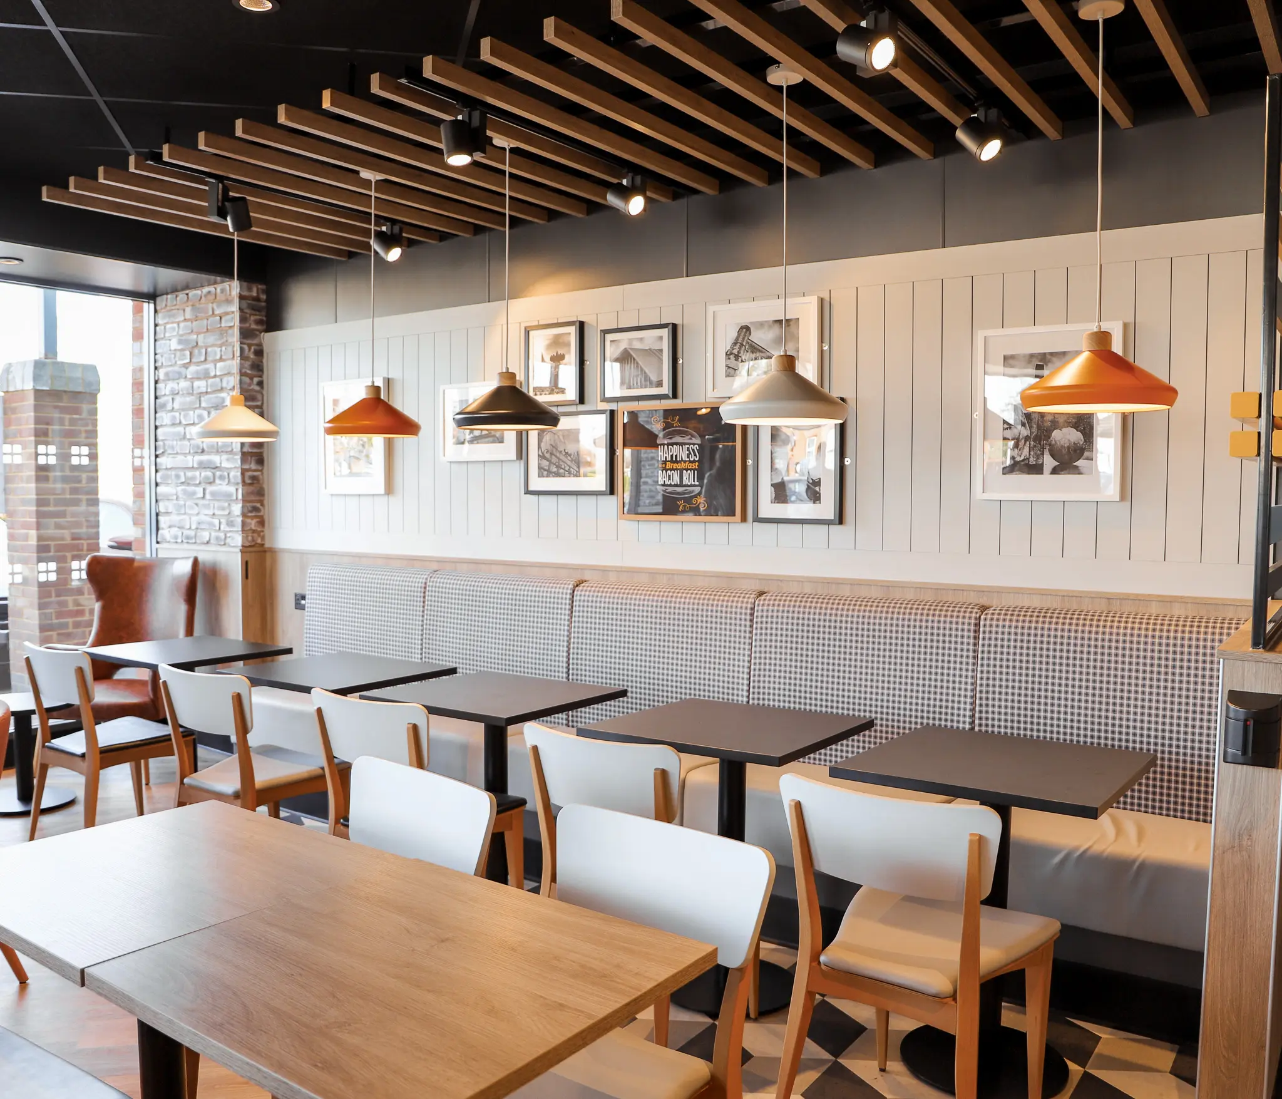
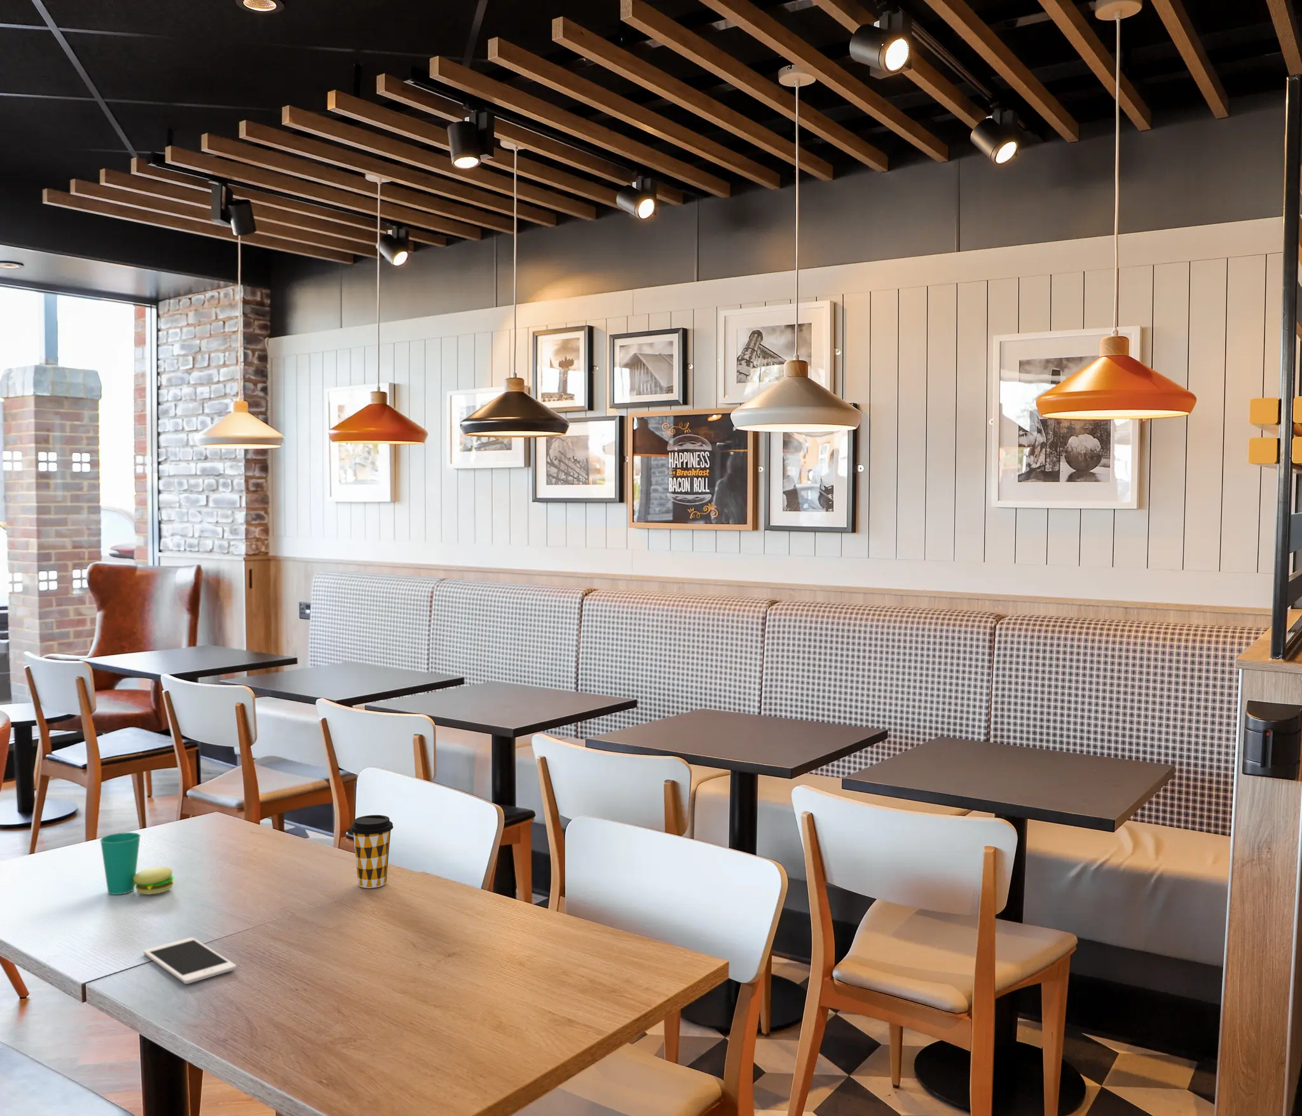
+ cup [100,831,175,896]
+ cell phone [143,937,237,984]
+ coffee cup [350,815,394,888]
